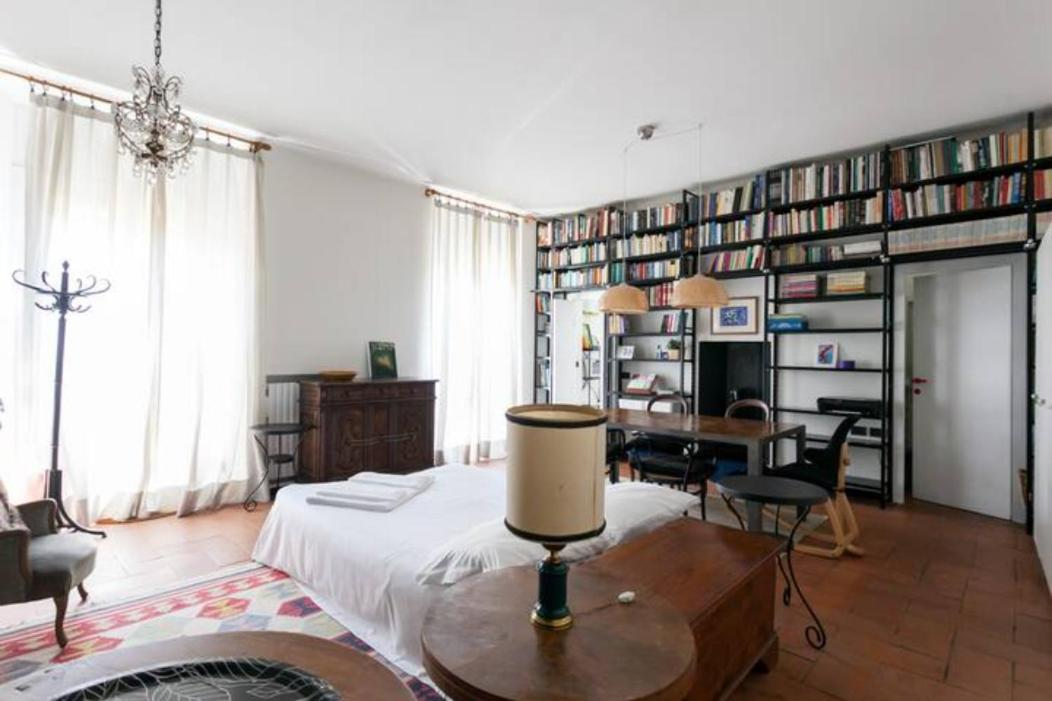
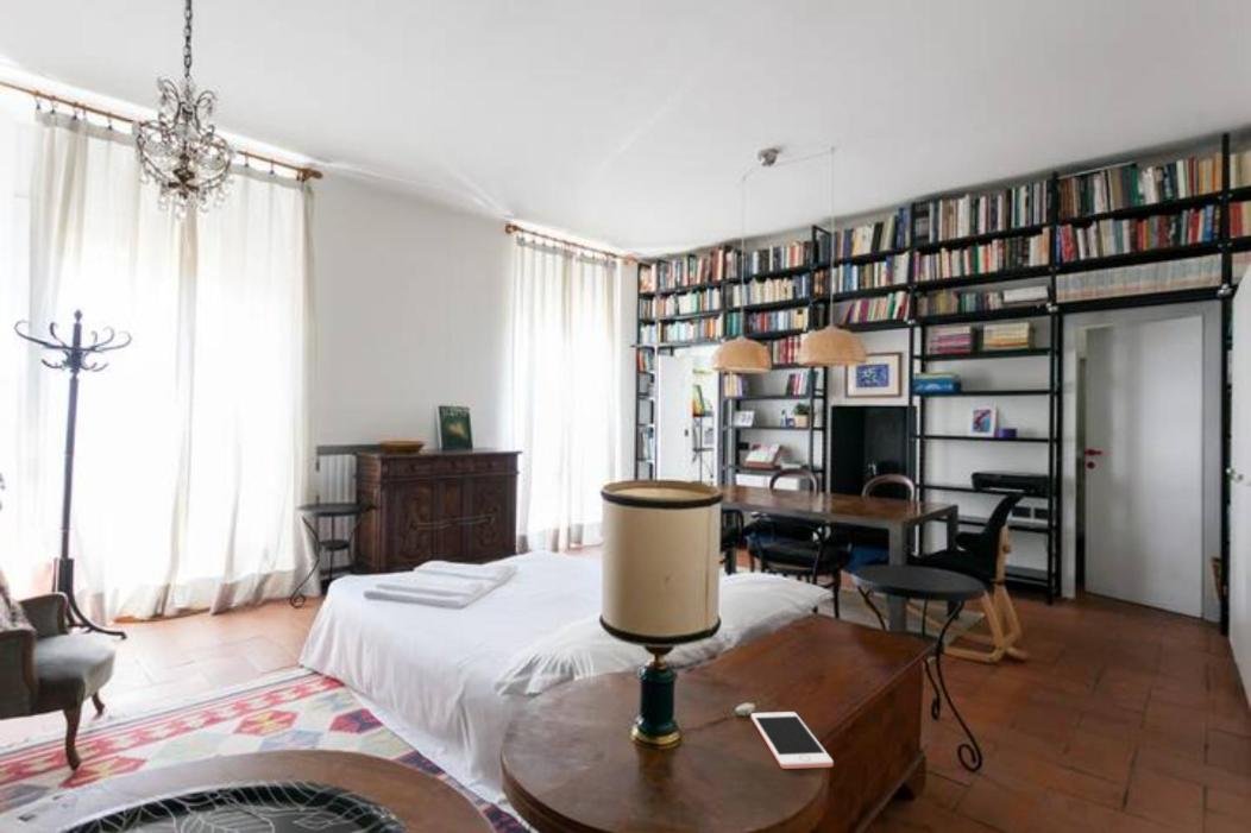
+ cell phone [750,711,835,770]
